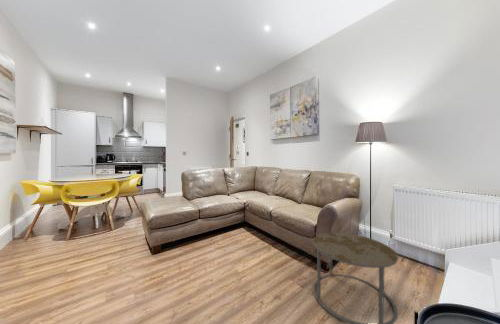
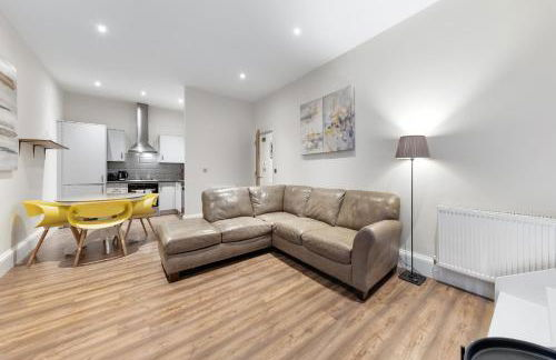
- side table [312,232,399,324]
